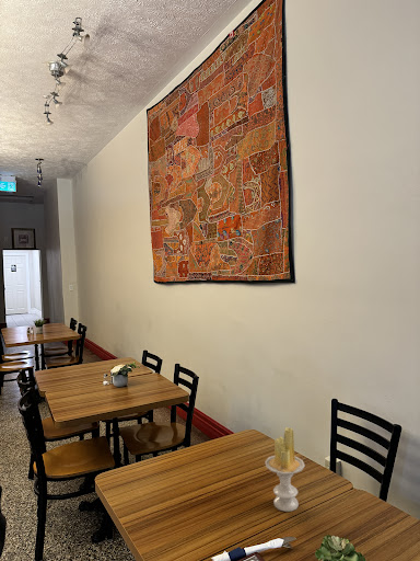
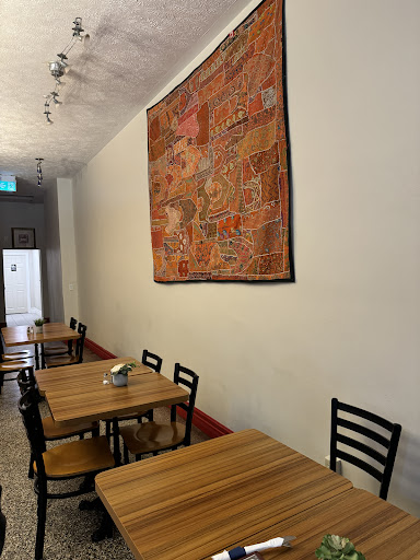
- candle [264,426,306,513]
